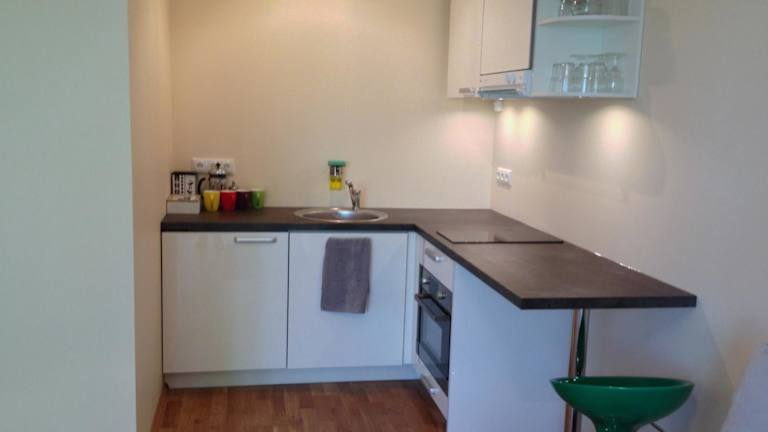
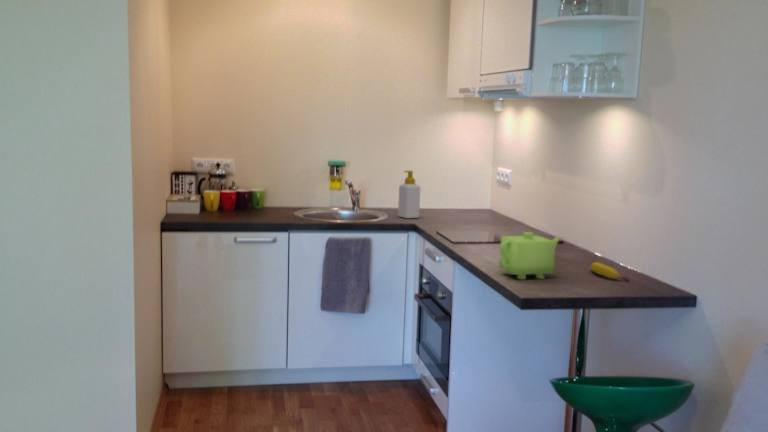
+ teapot [498,231,565,280]
+ fruit [589,261,630,282]
+ soap bottle [397,170,421,219]
